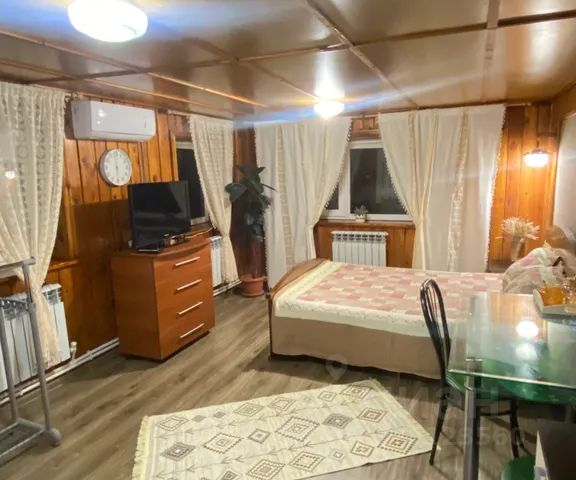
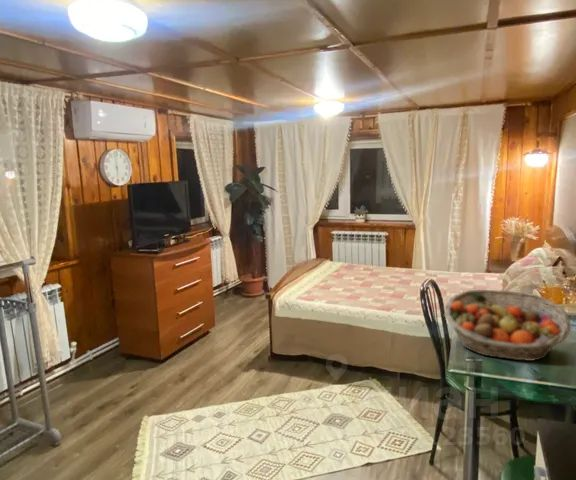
+ fruit basket [443,289,572,362]
